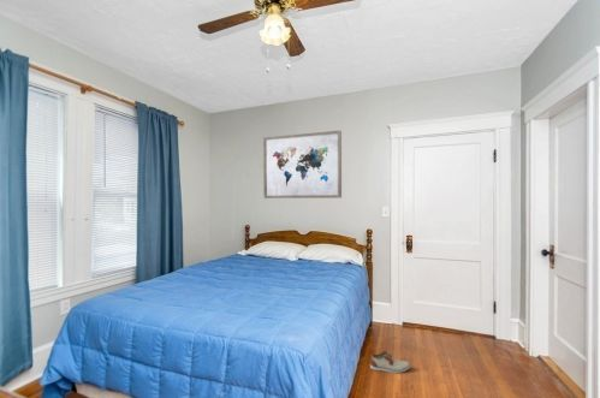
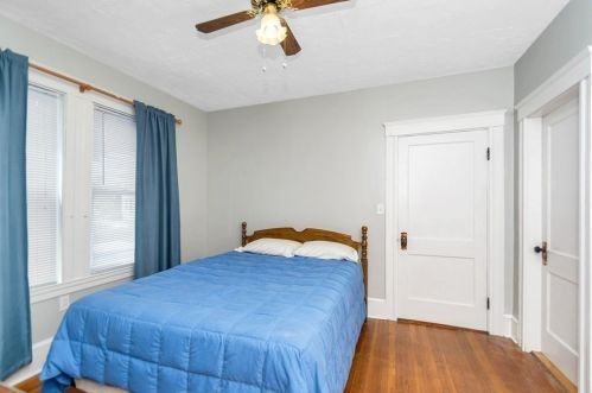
- wall art [262,130,343,200]
- shoe [369,350,411,374]
